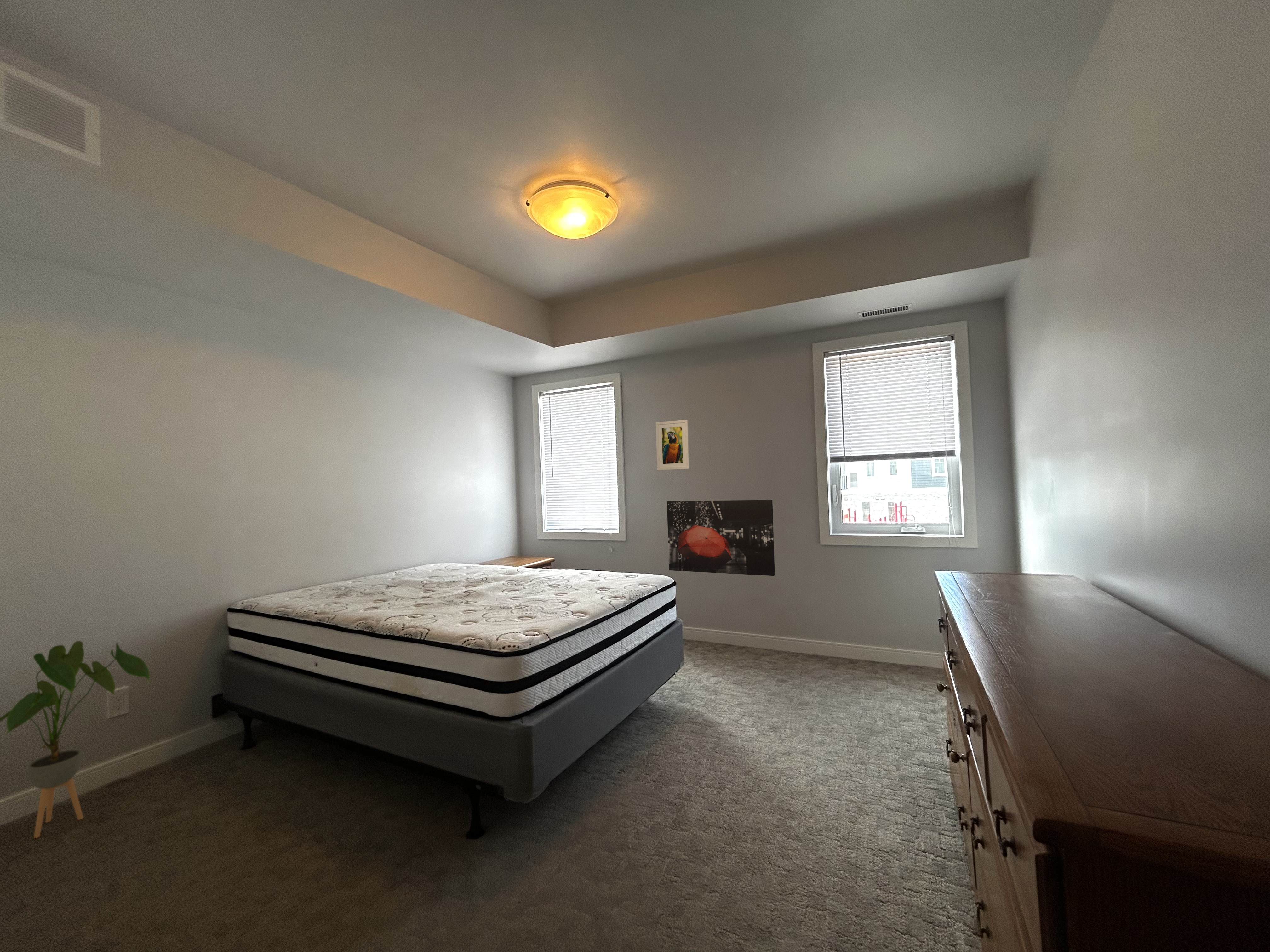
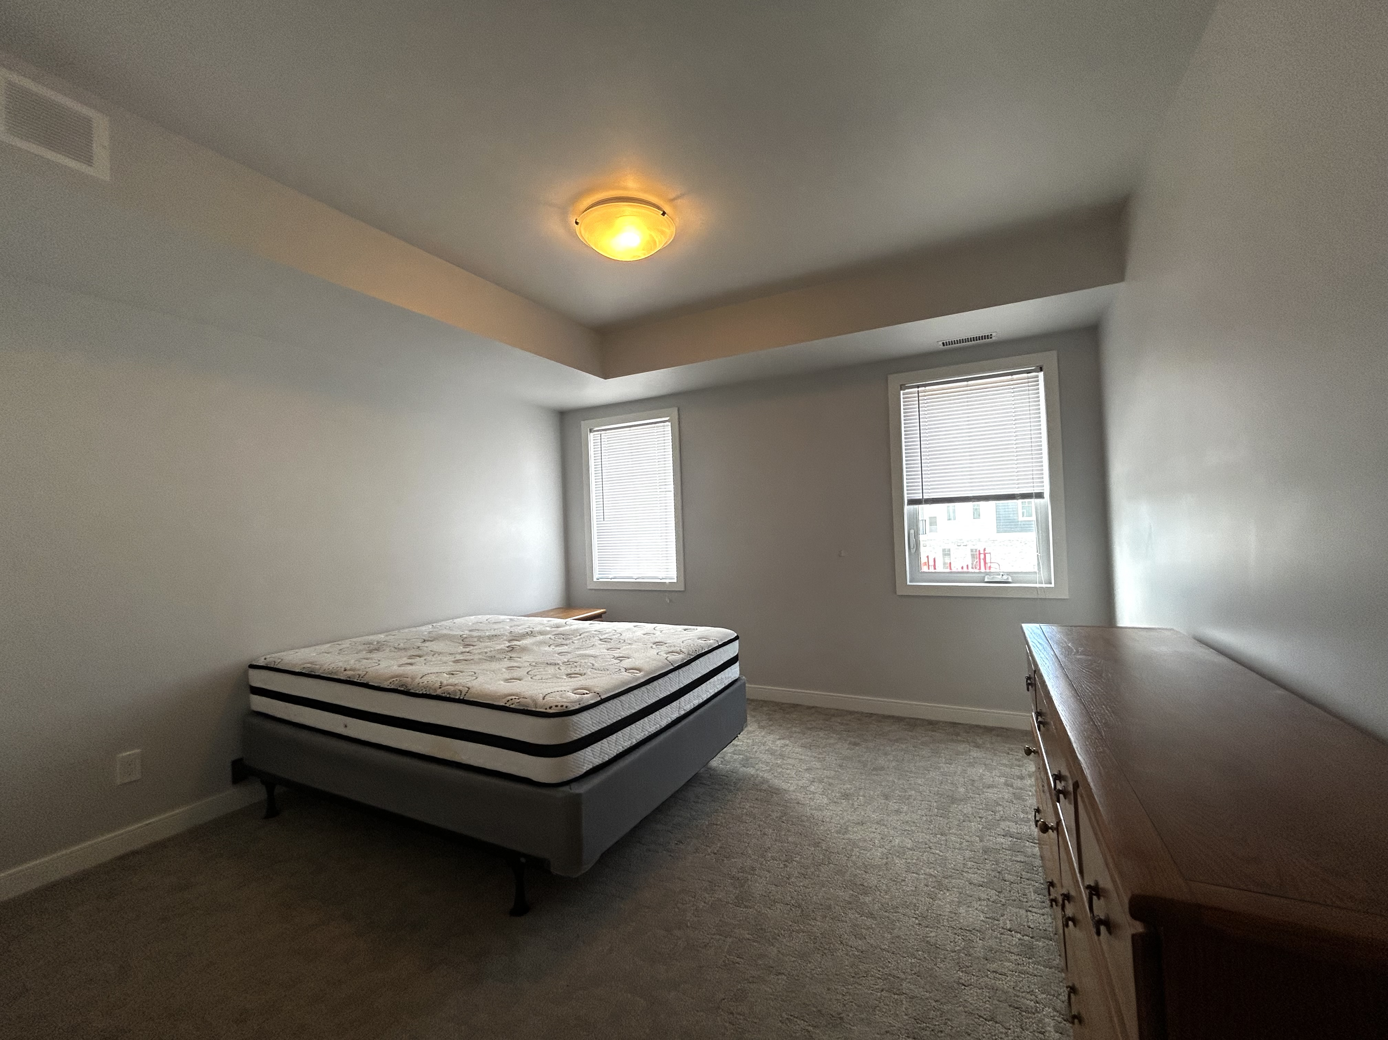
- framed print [655,419,690,471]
- house plant [0,640,151,839]
- wall art [666,500,775,576]
